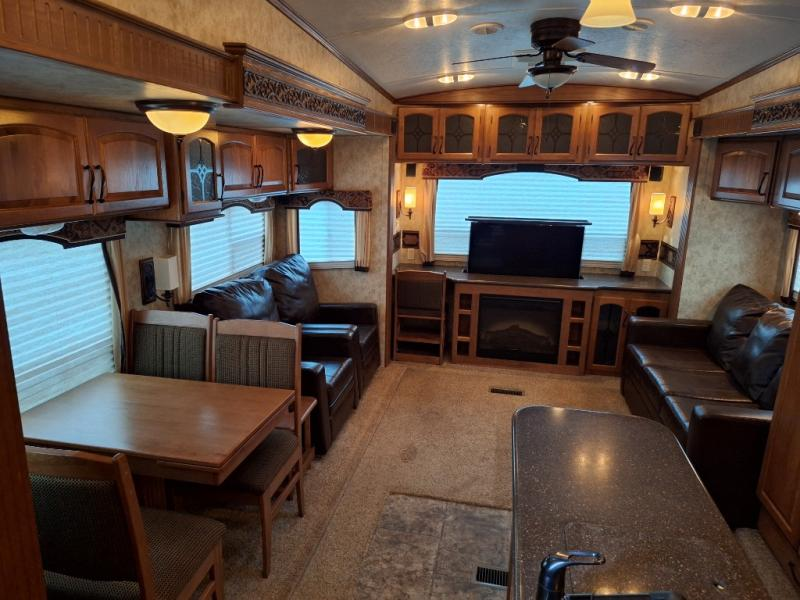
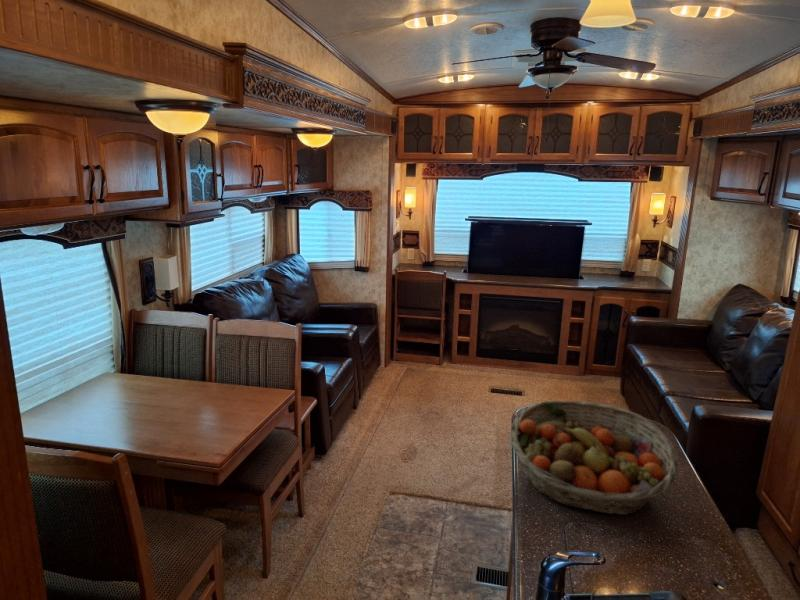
+ fruit basket [509,400,680,516]
